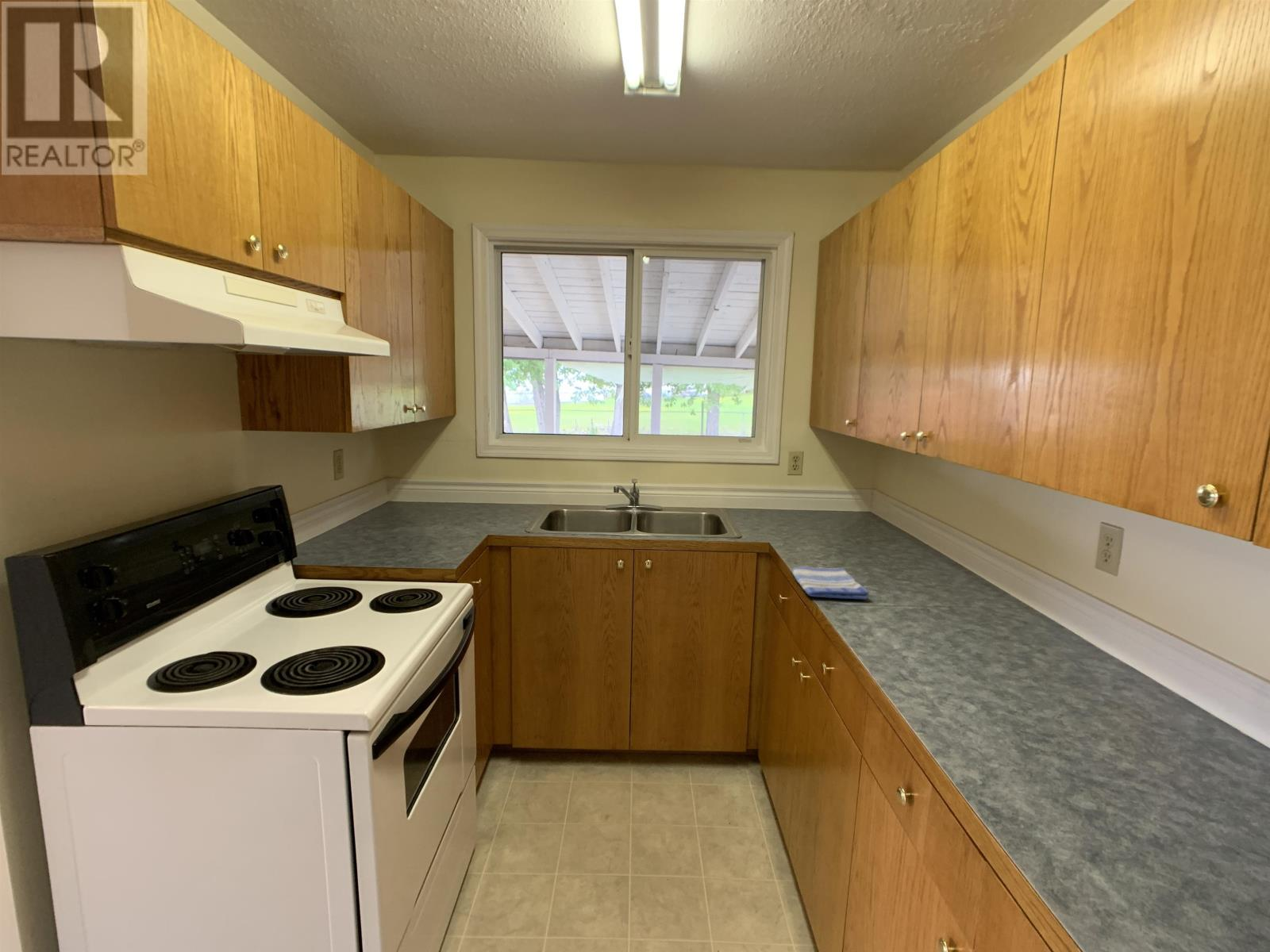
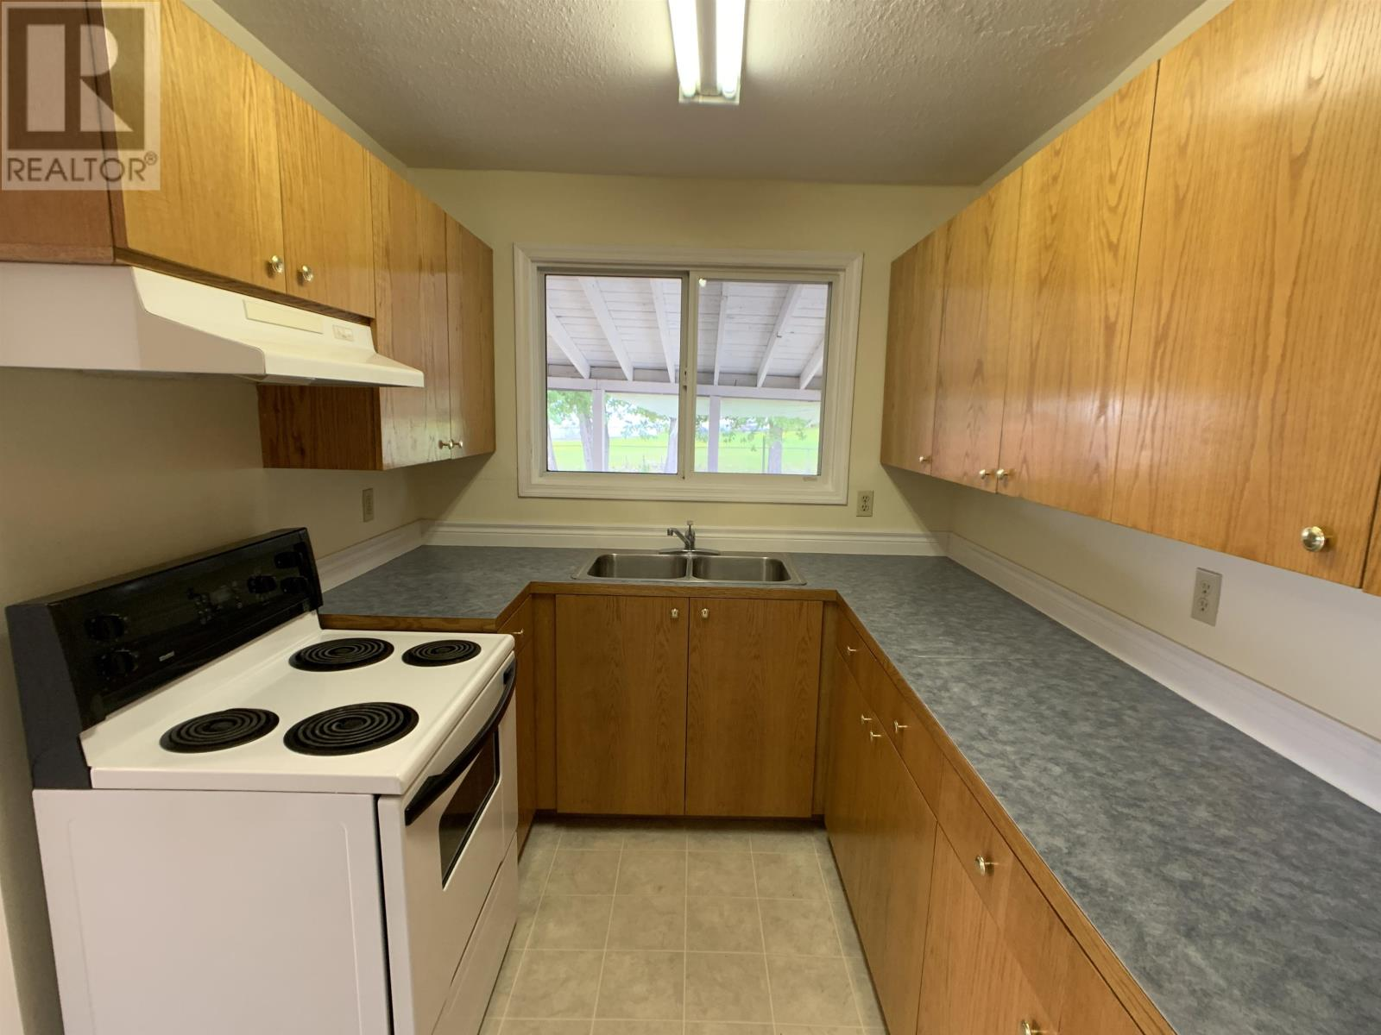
- dish towel [791,566,870,601]
